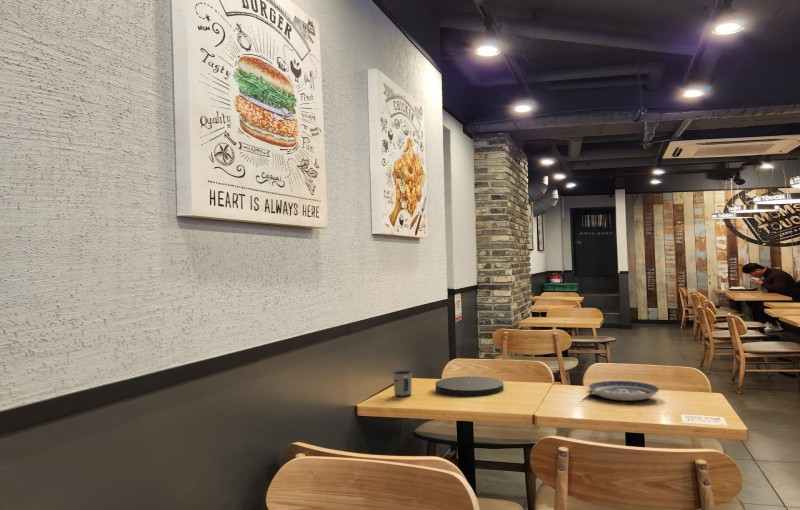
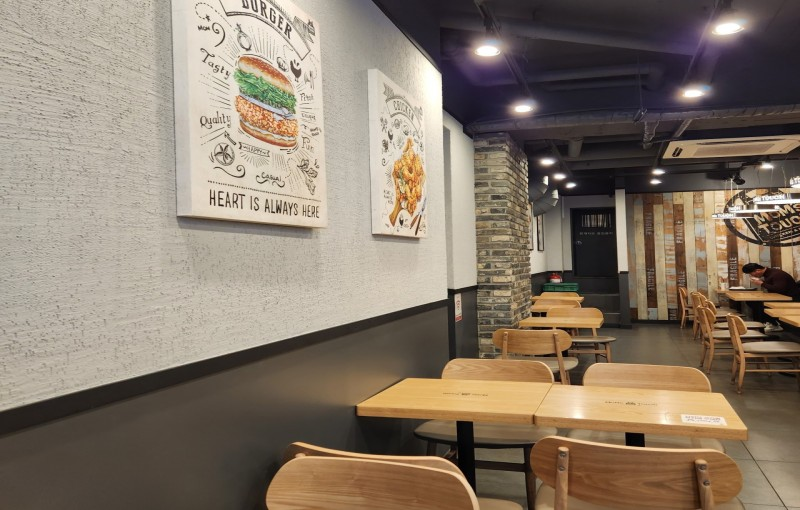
- mug [392,370,413,398]
- plate [588,380,660,402]
- plate [435,375,504,398]
